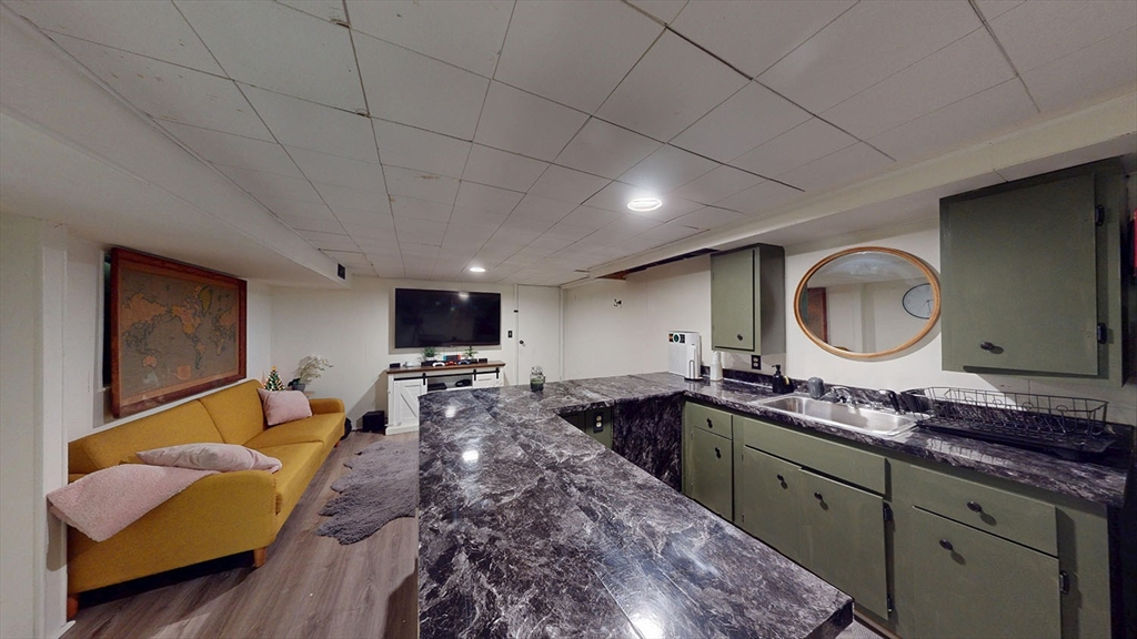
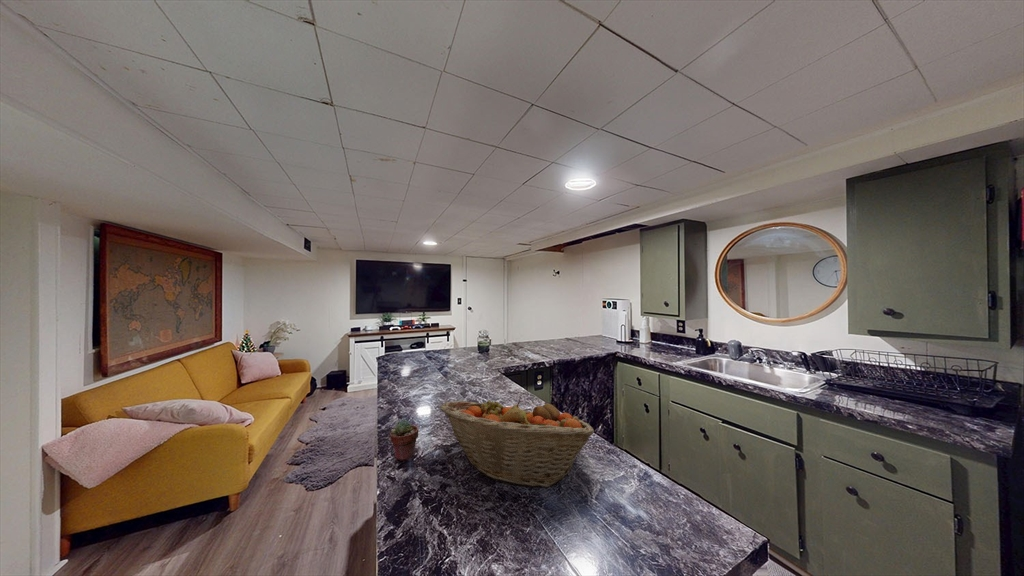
+ fruit basket [439,396,595,488]
+ potted succulent [389,419,419,462]
